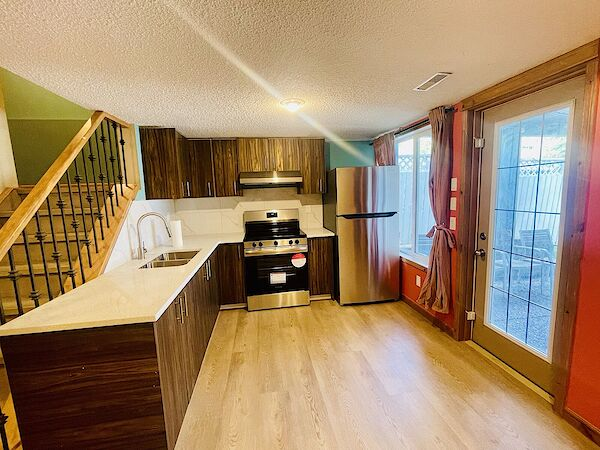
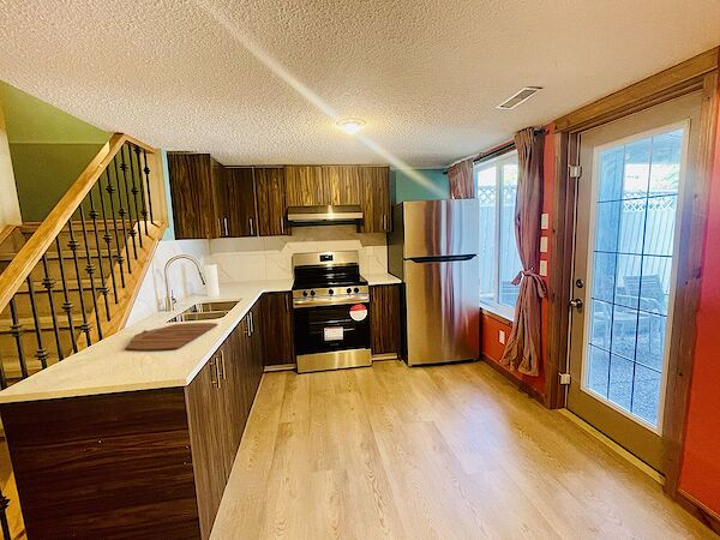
+ cutting board [124,322,218,352]
